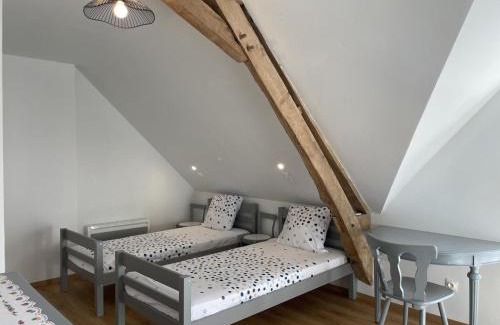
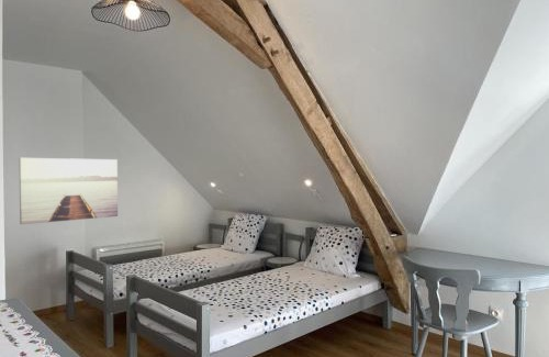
+ wall art [18,157,119,225]
